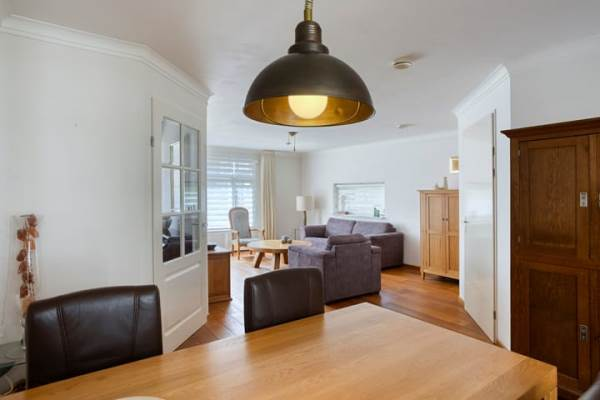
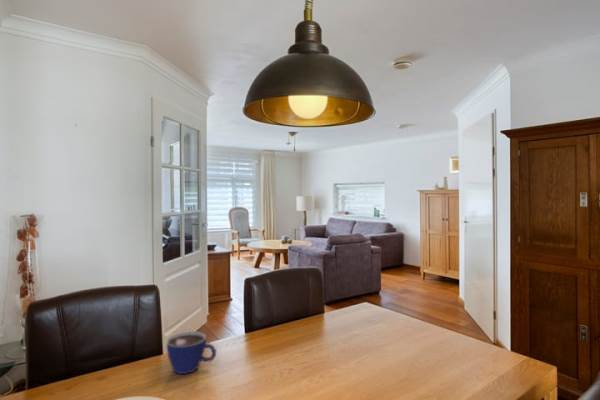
+ cup [165,330,217,375]
